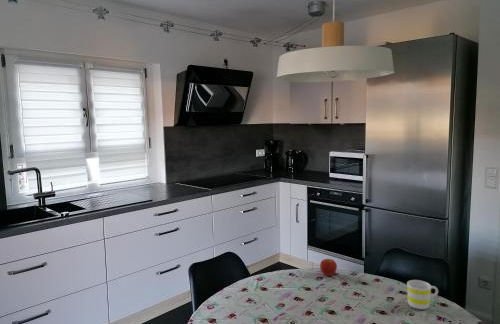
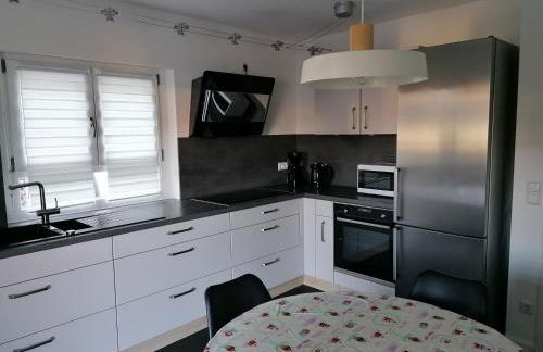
- mug [406,279,439,310]
- apple [319,258,338,277]
